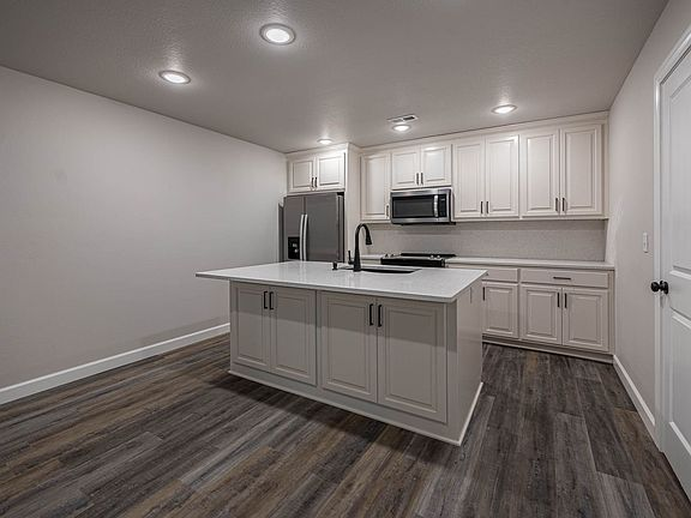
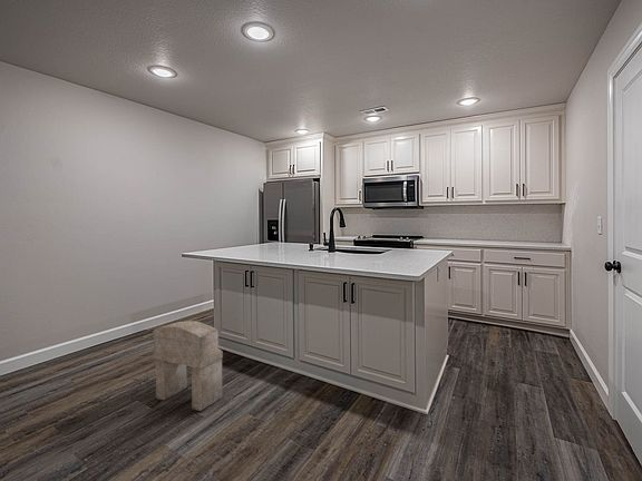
+ stool [153,320,224,412]
